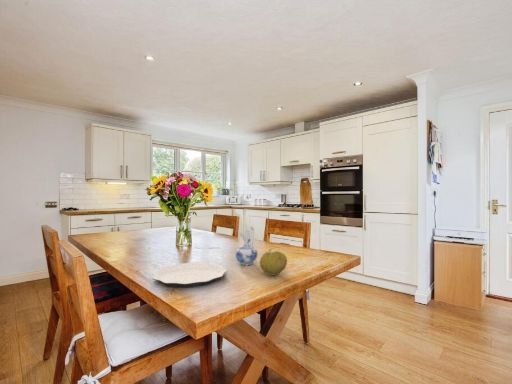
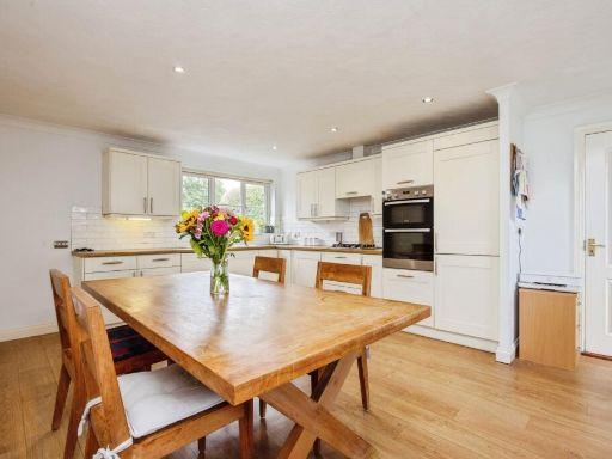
- ceramic pitcher [235,225,258,266]
- plate [152,261,228,288]
- fruit [259,250,288,277]
